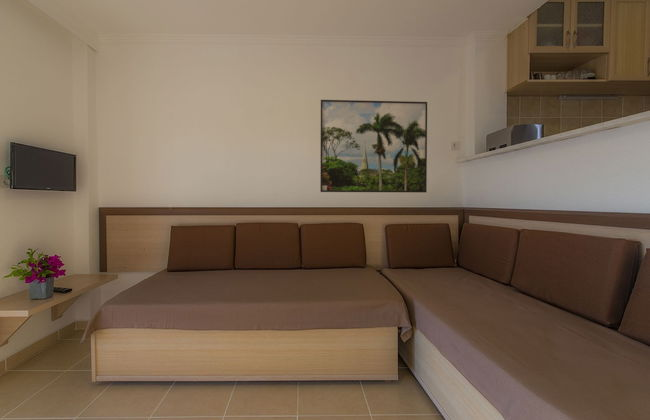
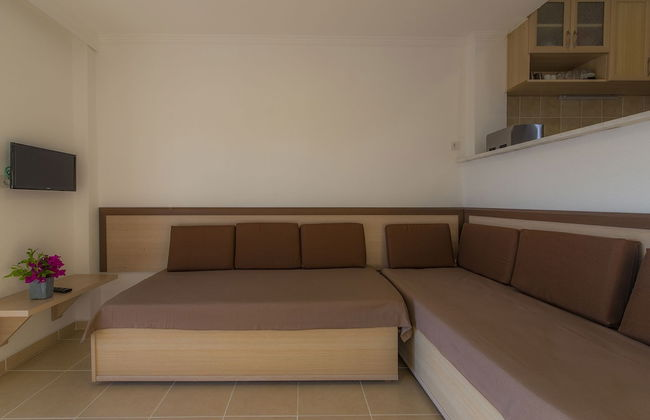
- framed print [319,99,428,193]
